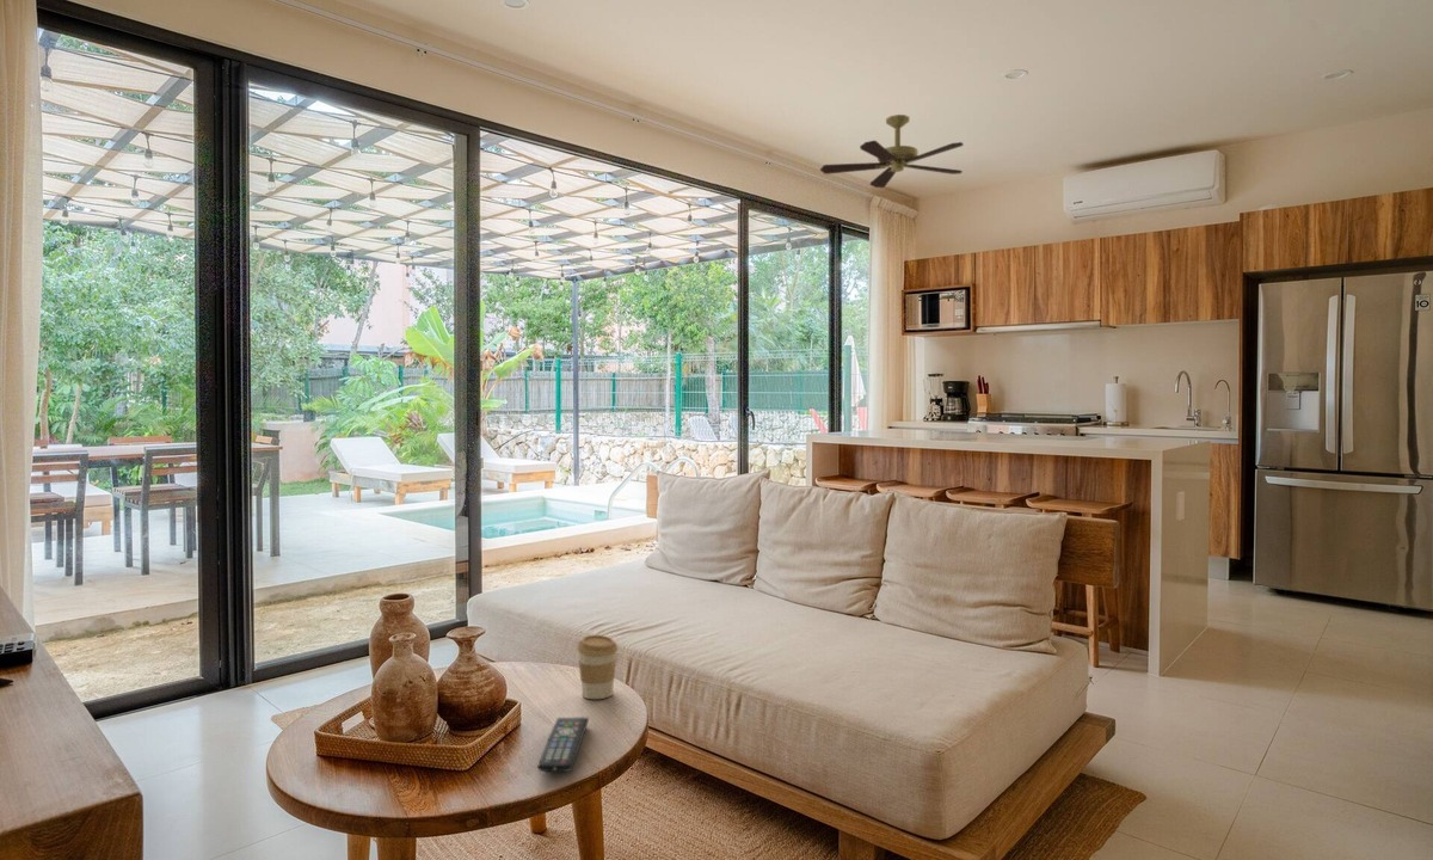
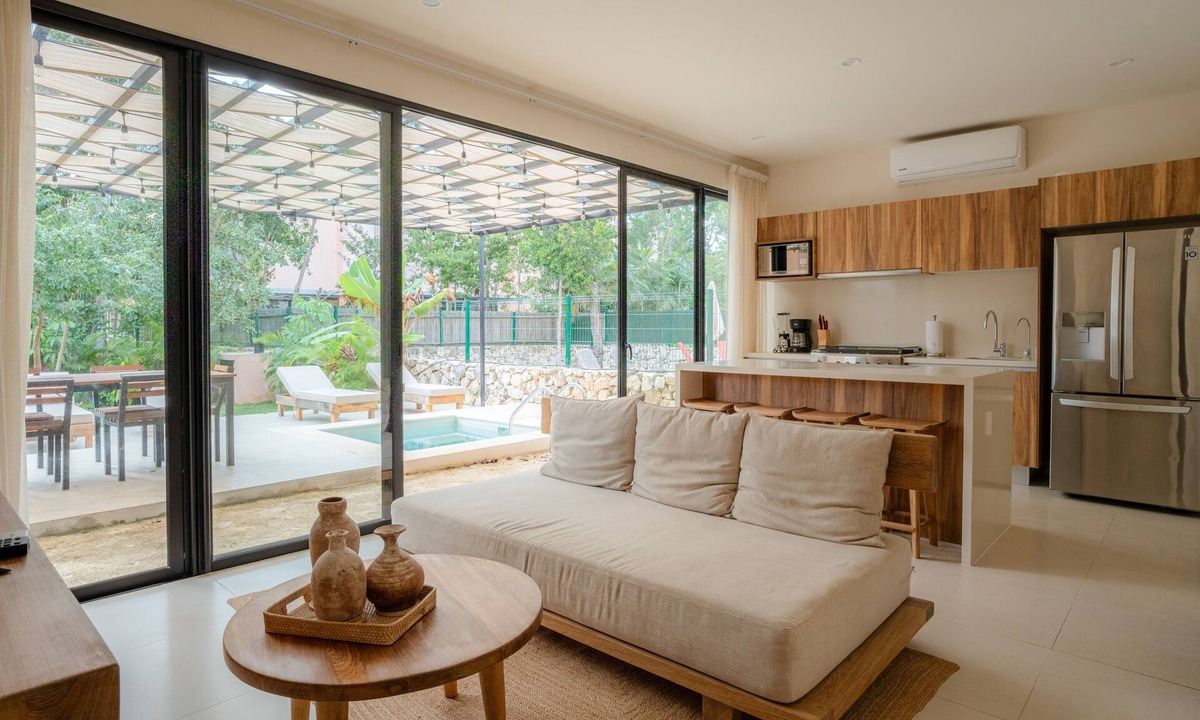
- remote control [536,717,590,773]
- coffee cup [576,634,619,700]
- ceiling fan [819,113,965,189]
